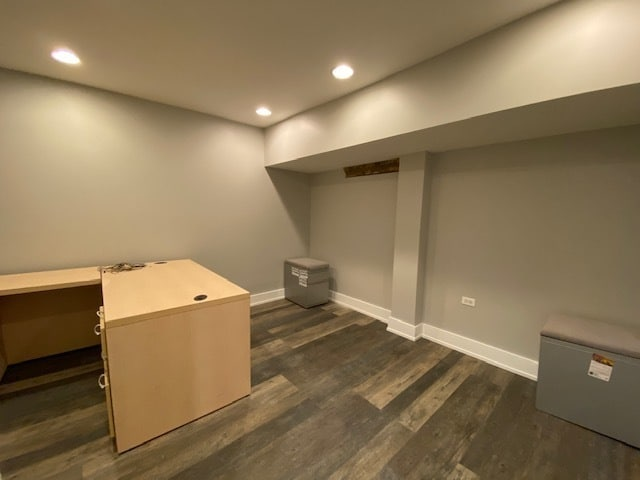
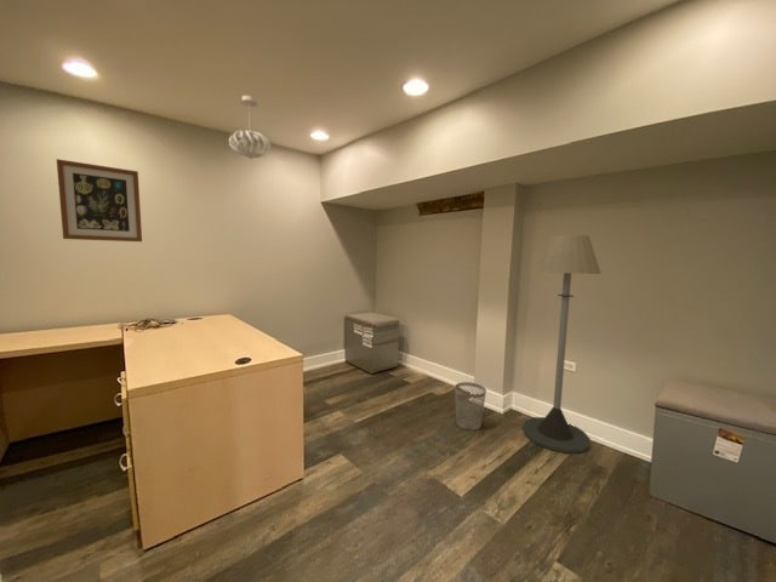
+ floor lamp [521,234,603,455]
+ wastebasket [453,381,487,432]
+ wall art [56,158,143,242]
+ pendant light [228,95,272,160]
